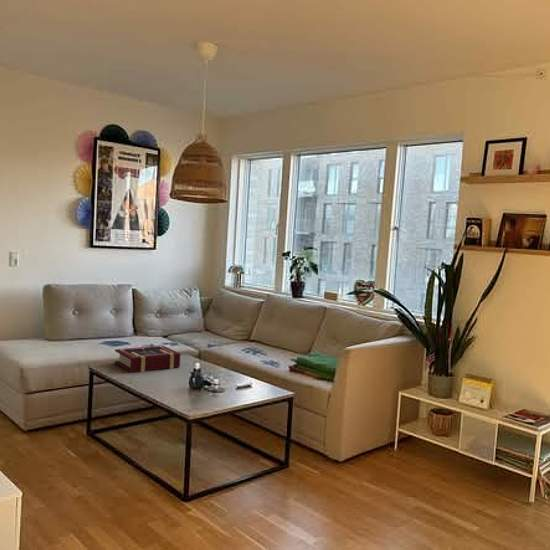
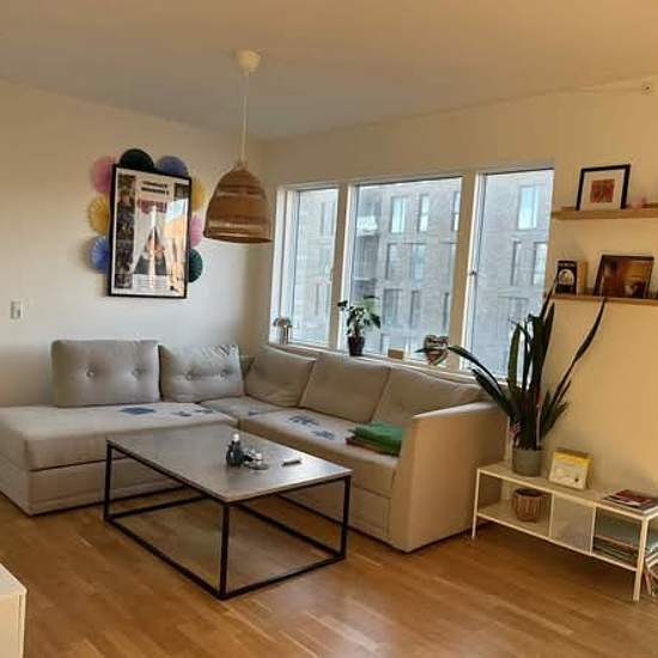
- book [114,344,181,373]
